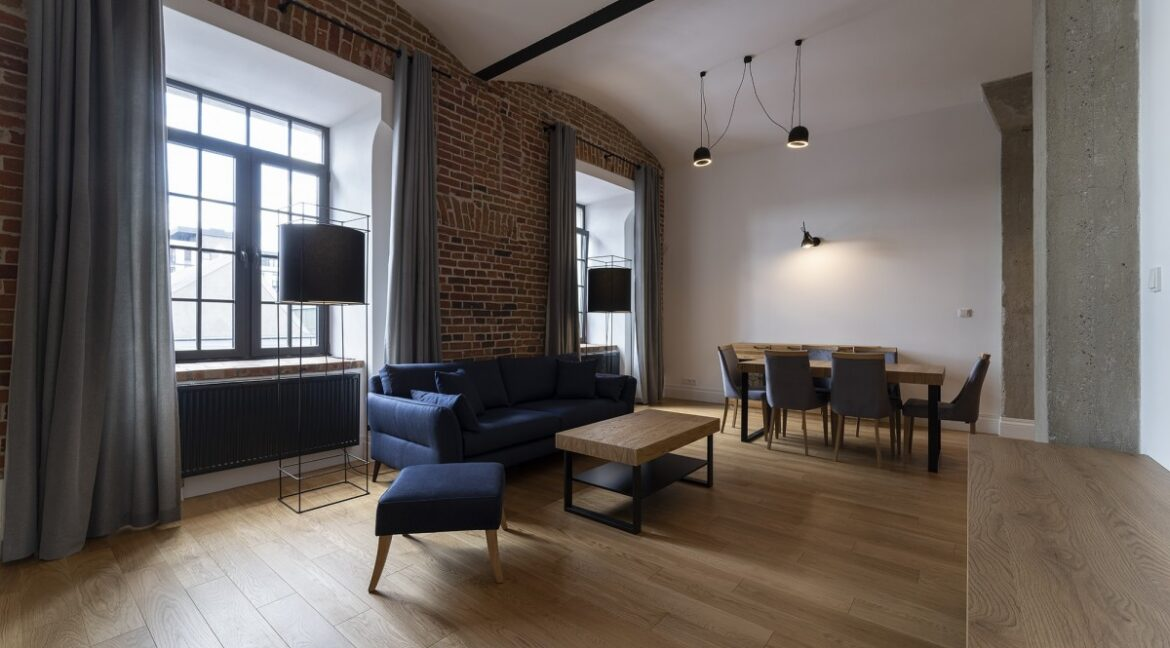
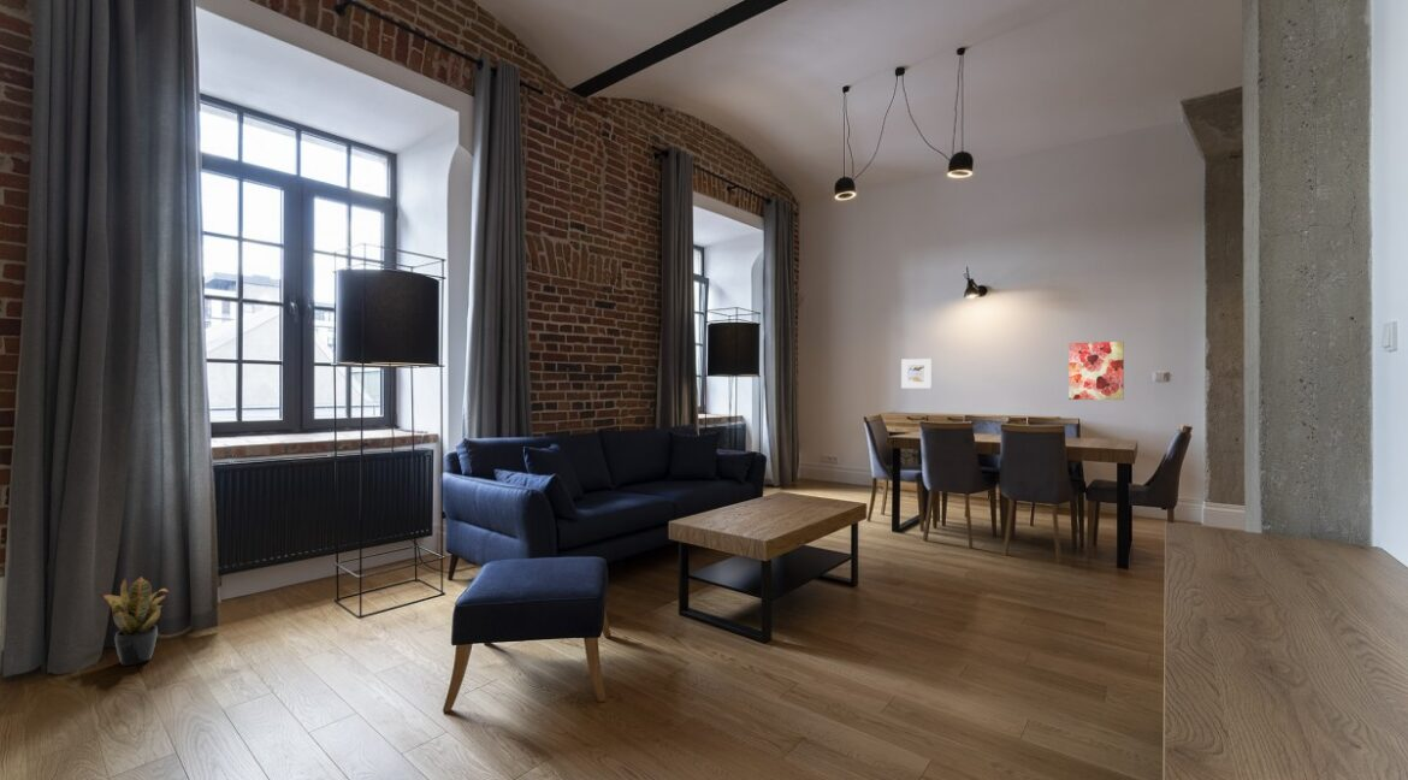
+ potted plant [102,575,170,667]
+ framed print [900,358,933,389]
+ wall art [1067,341,1125,401]
